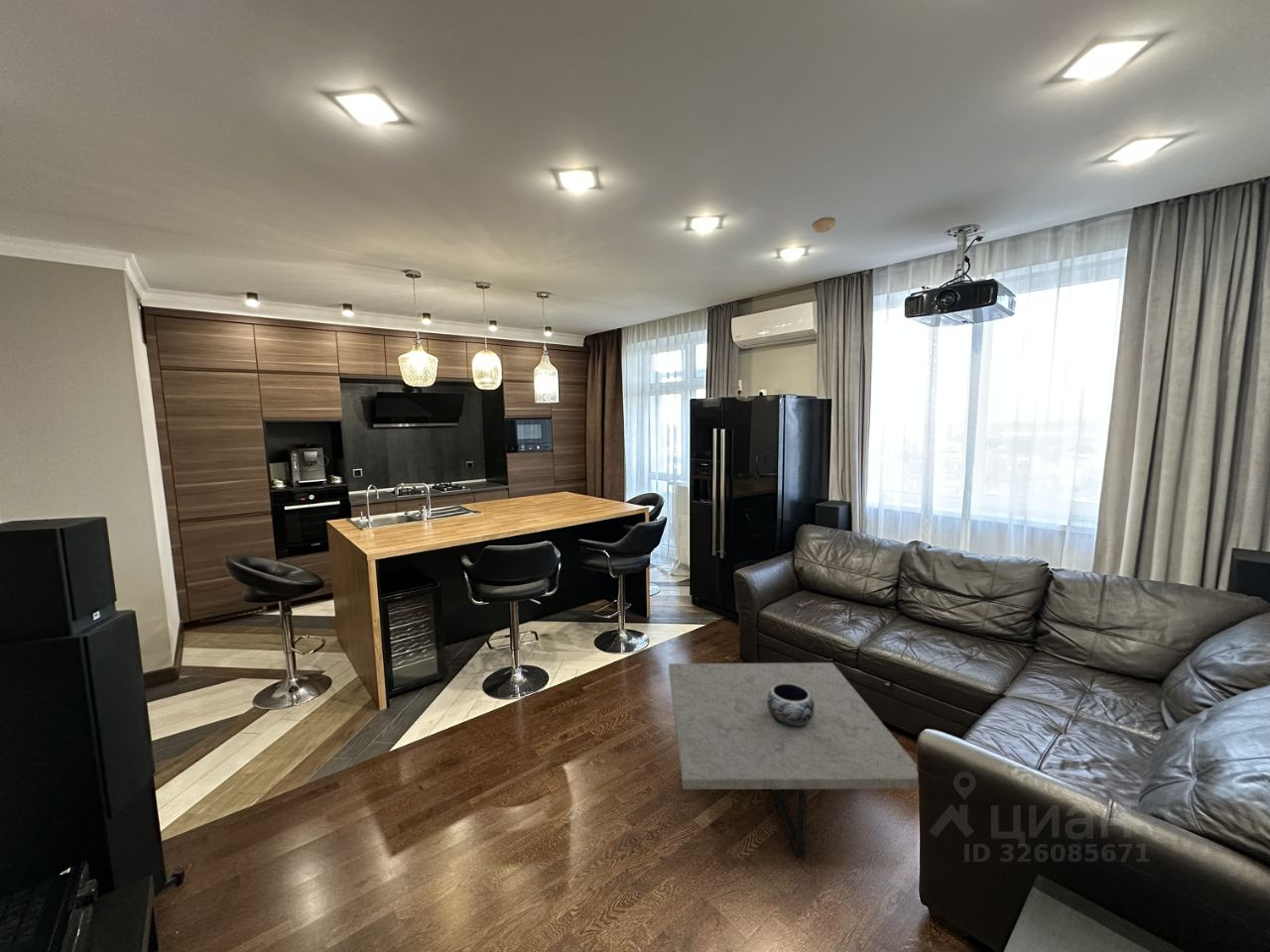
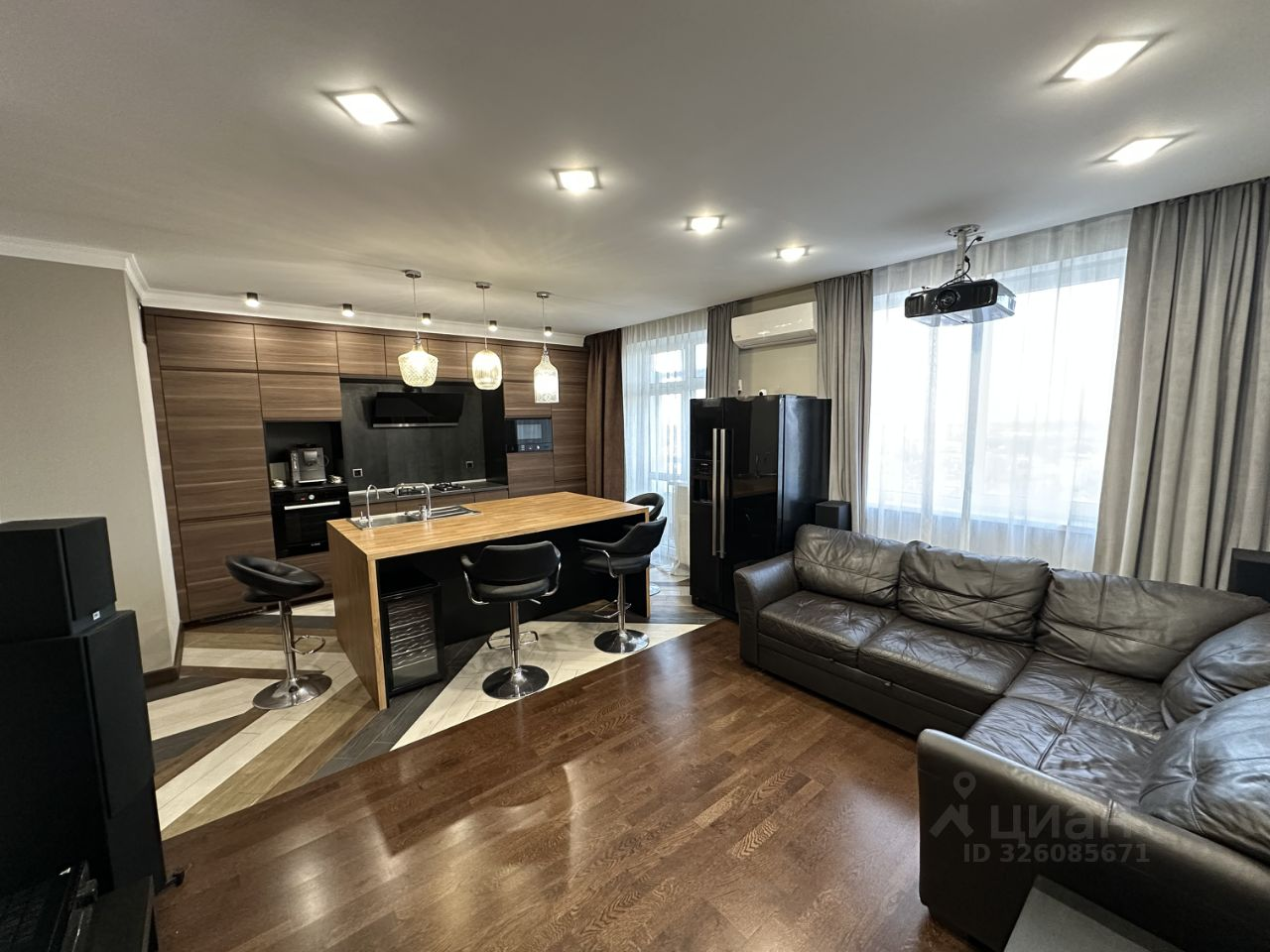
- decorative bowl [767,683,815,728]
- smoke detector [811,216,836,234]
- coffee table [668,661,920,859]
